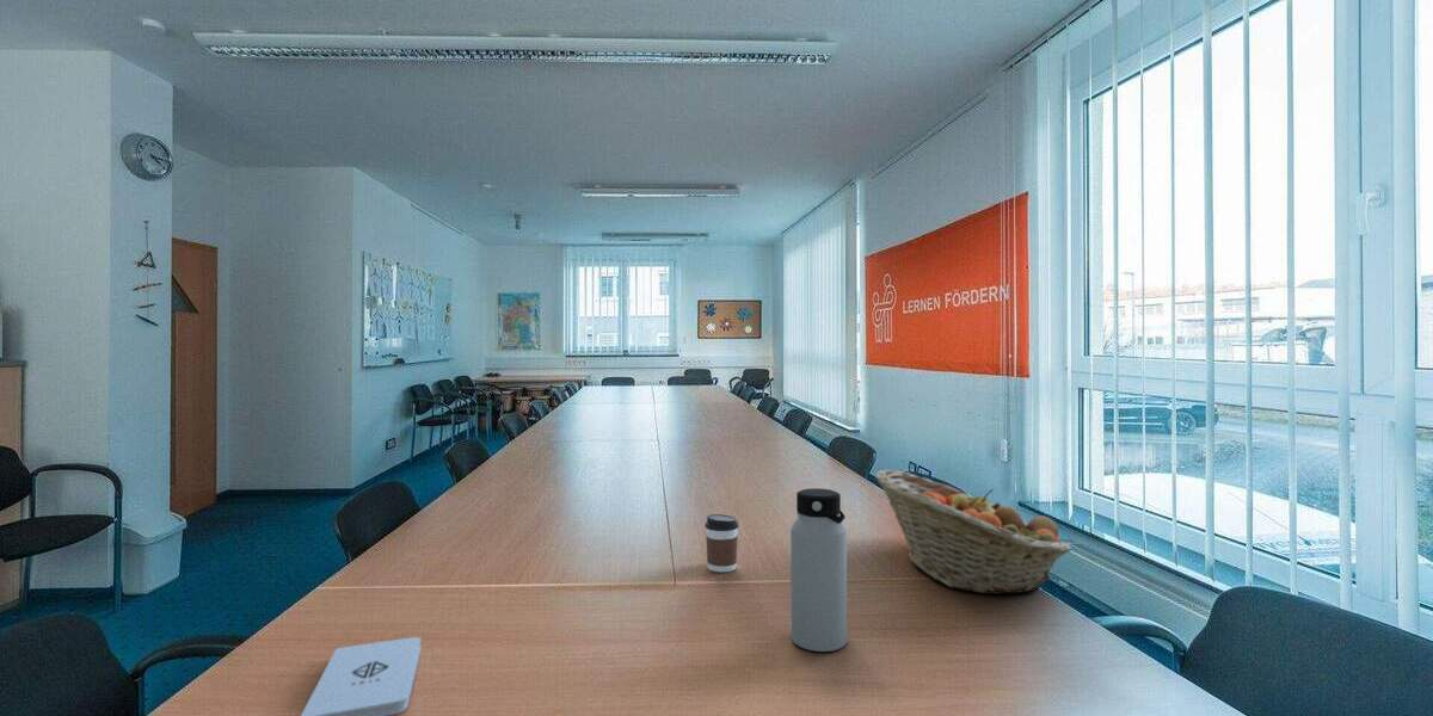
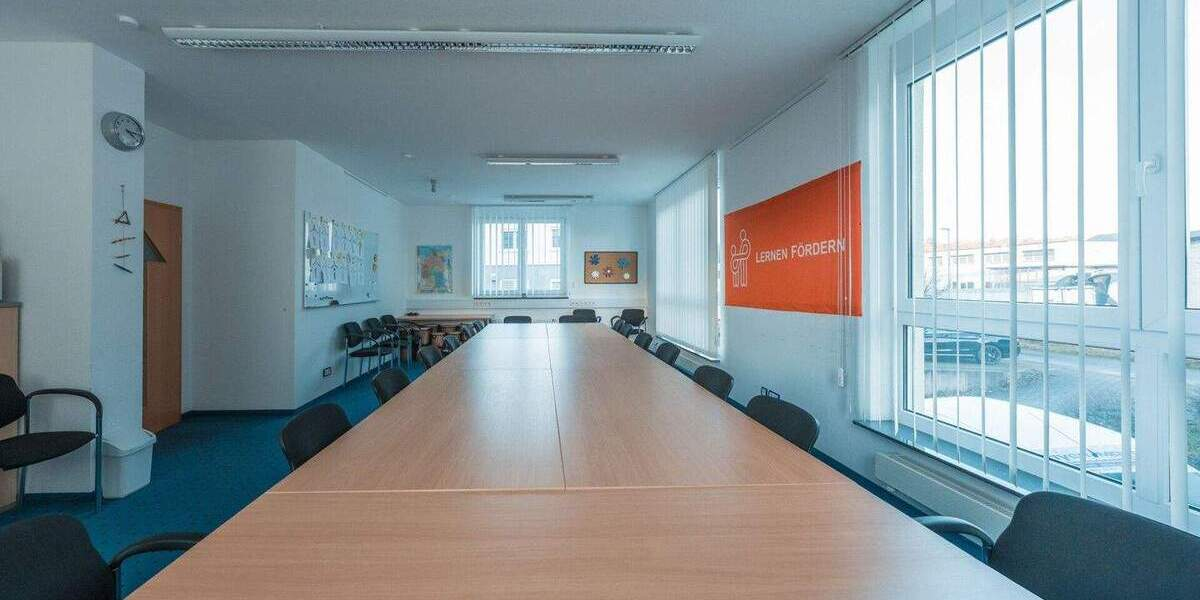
- water bottle [789,487,848,653]
- notepad [300,636,422,716]
- coffee cup [705,513,739,573]
- fruit basket [874,468,1074,595]
